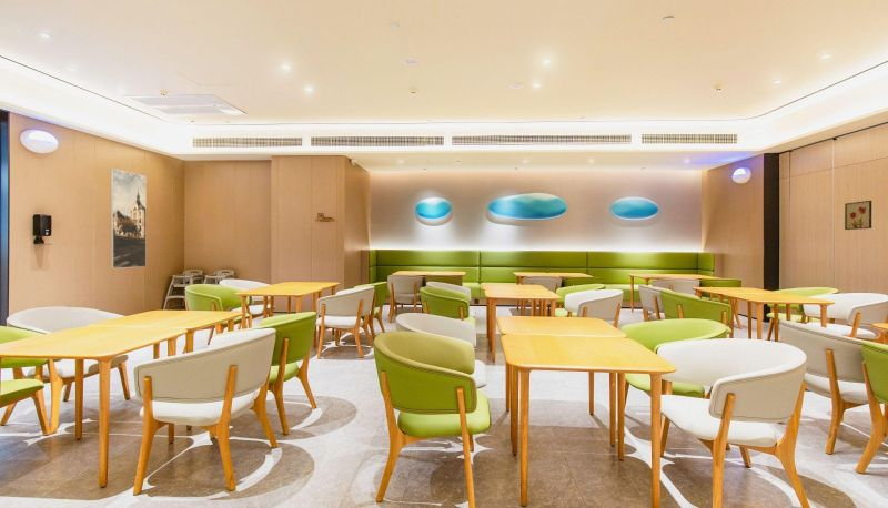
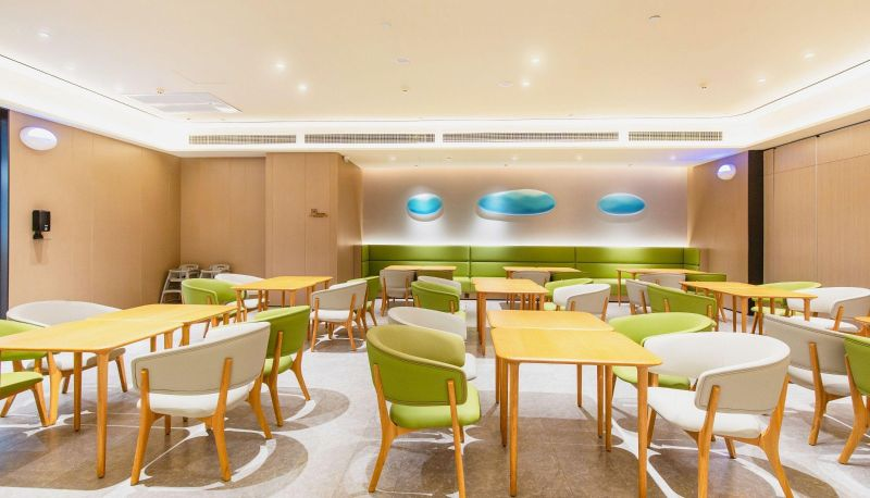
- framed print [110,167,148,270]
- wall art [844,200,872,231]
